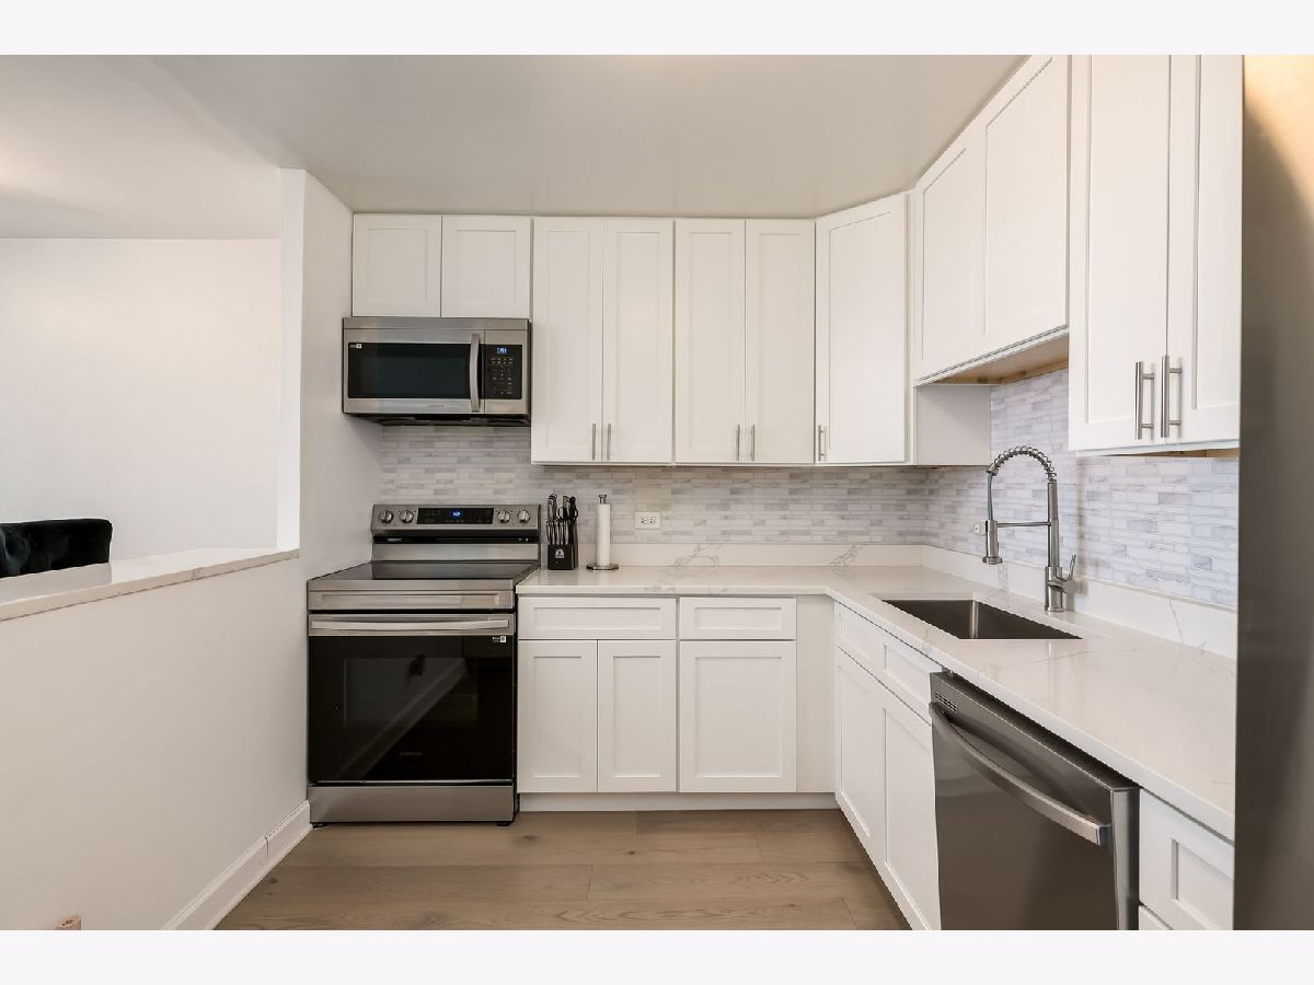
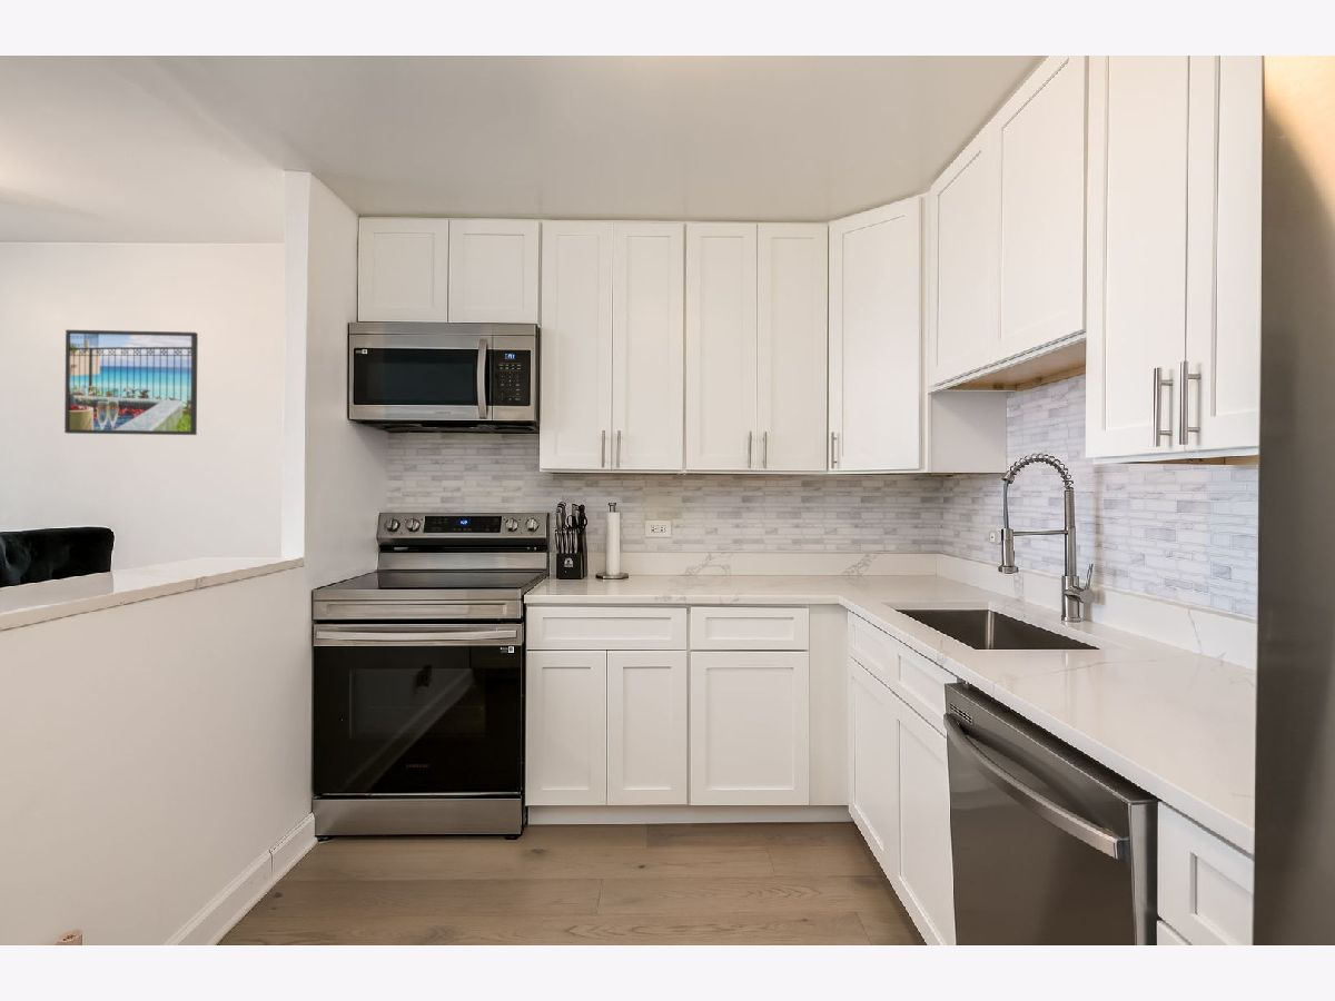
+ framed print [63,329,199,436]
